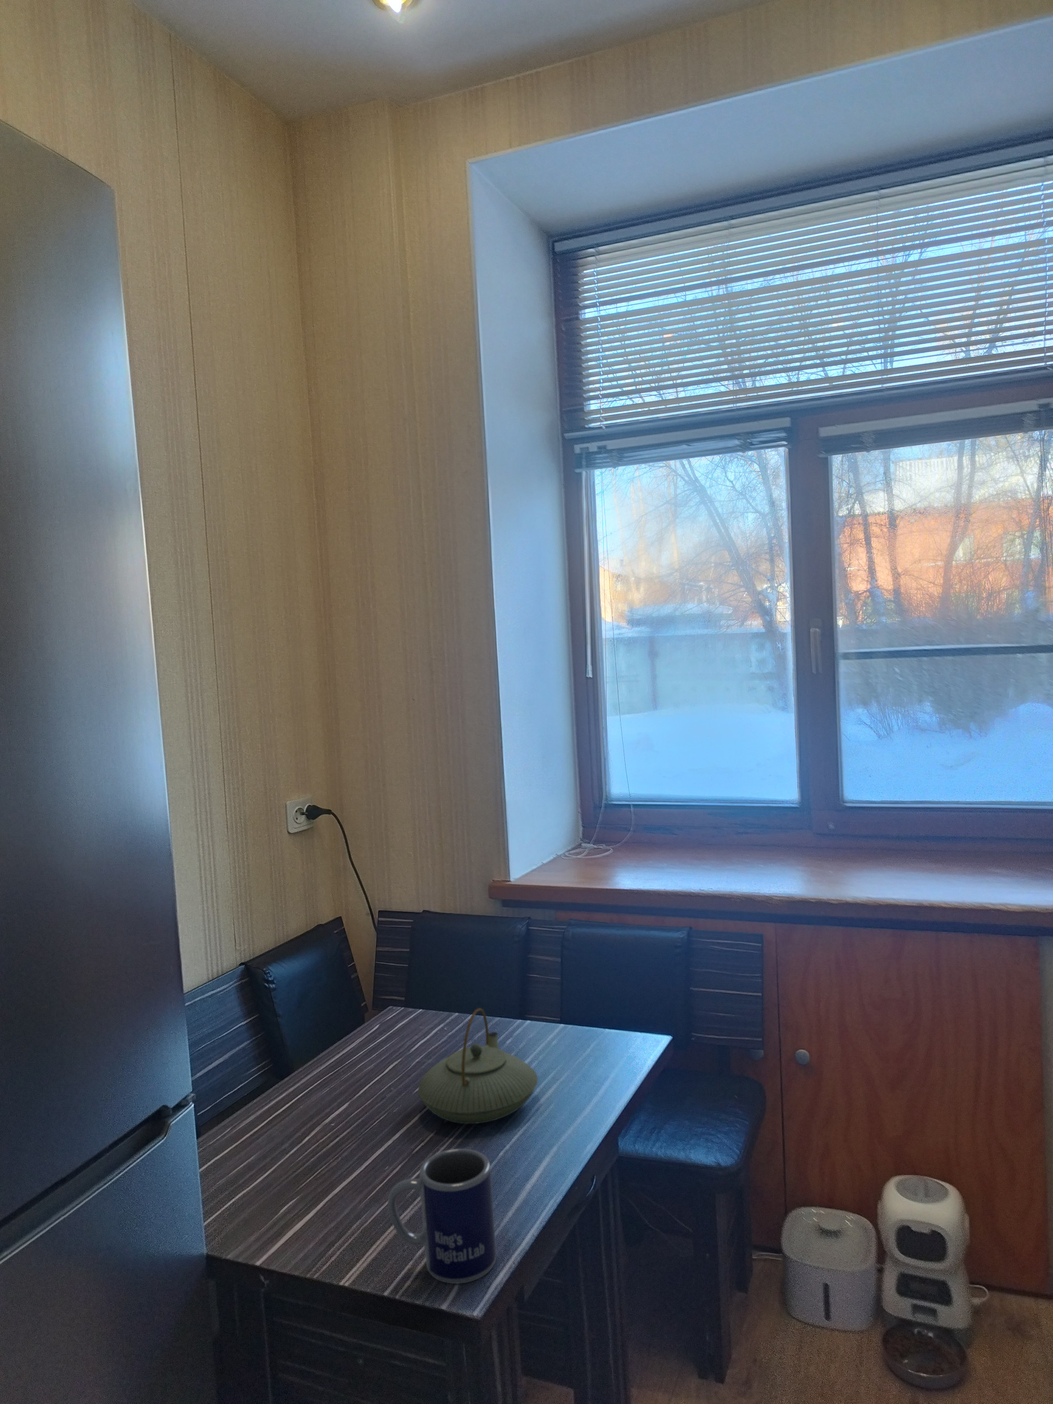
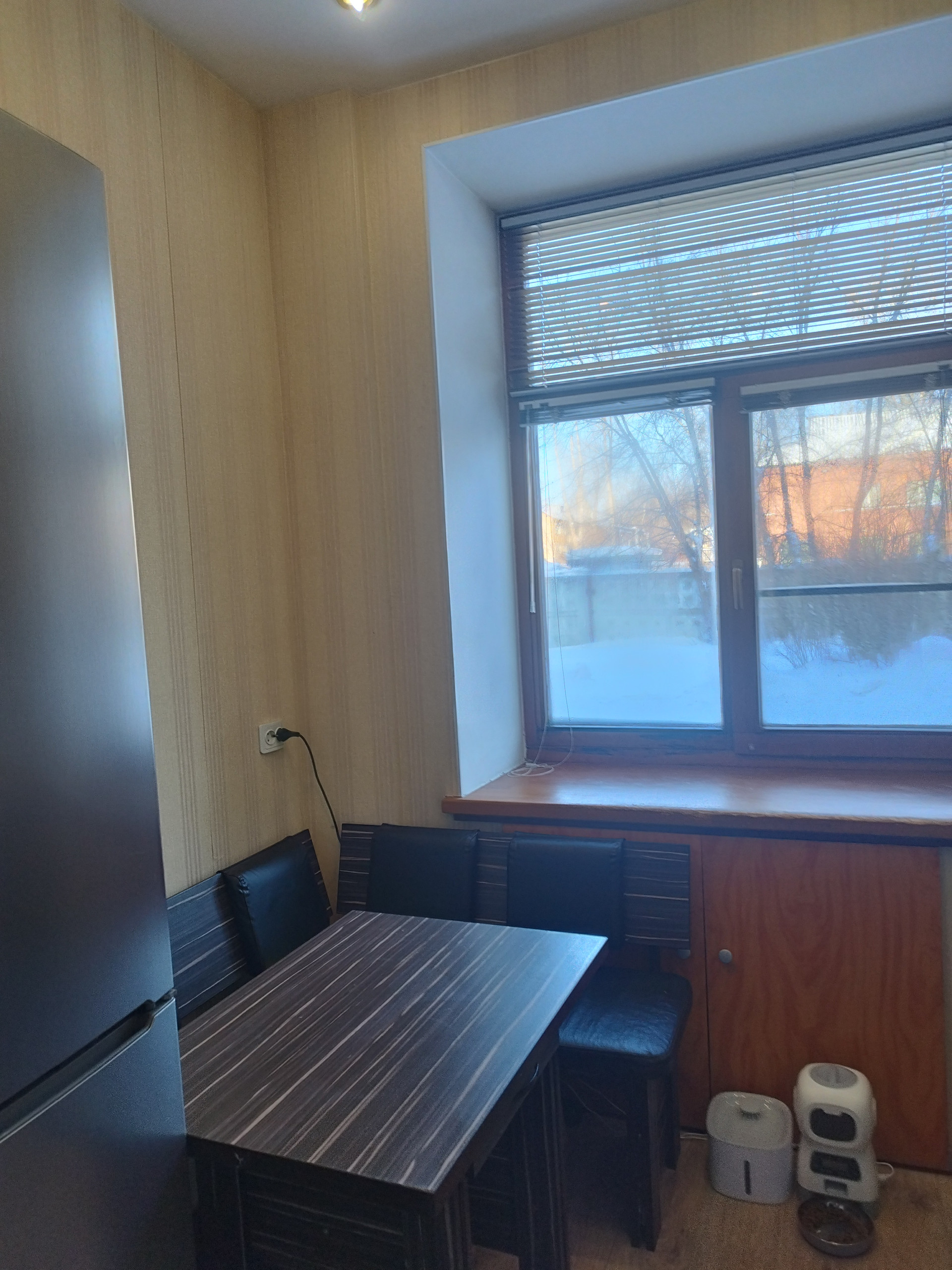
- teapot [417,1007,539,1124]
- mug [387,1148,497,1285]
